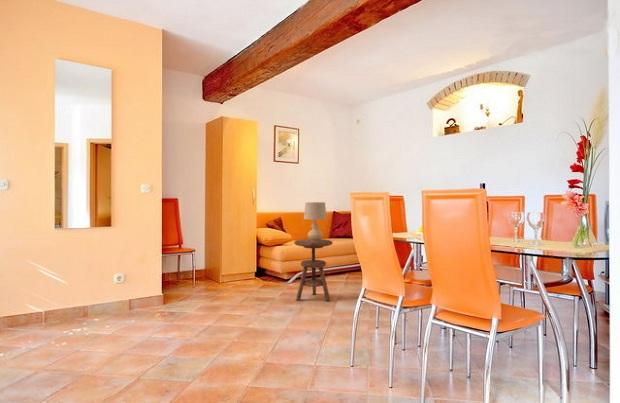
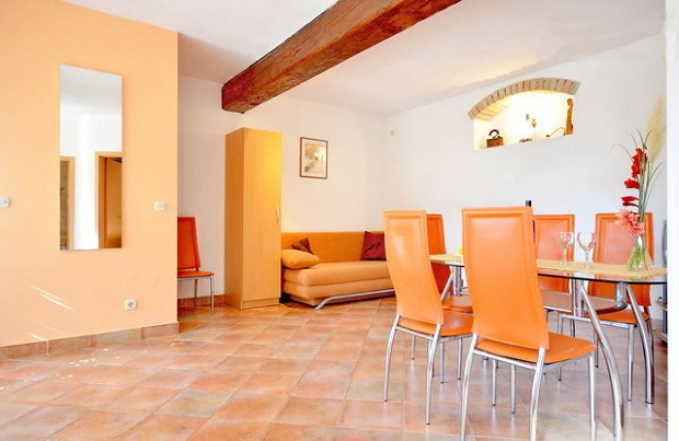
- side table [293,238,334,302]
- table lamp [303,201,328,241]
